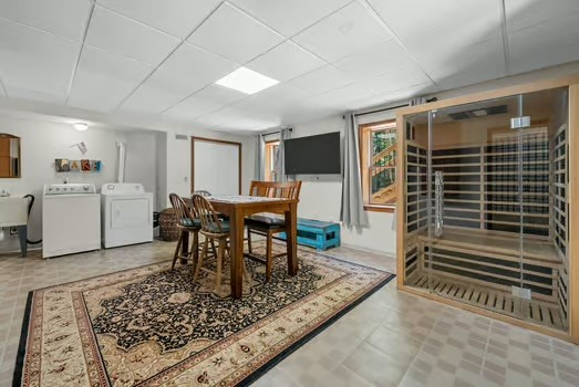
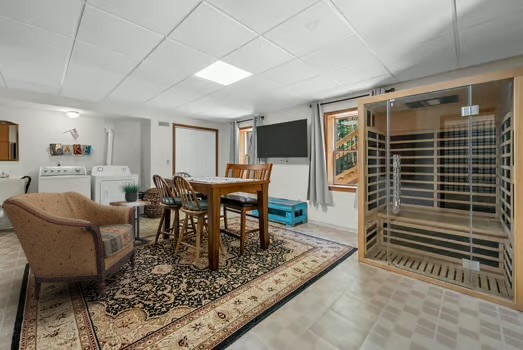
+ side table [108,199,152,247]
+ potted plant [117,176,144,202]
+ armchair [1,191,137,301]
